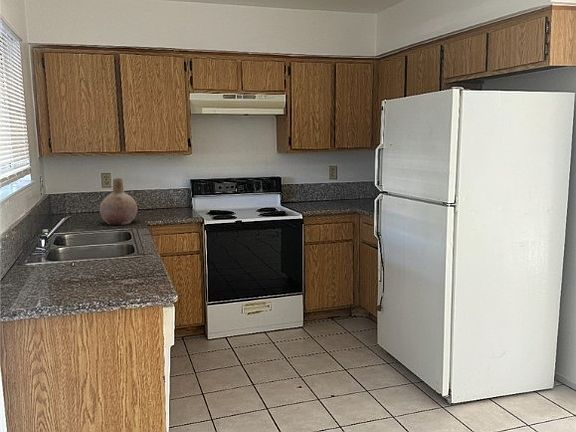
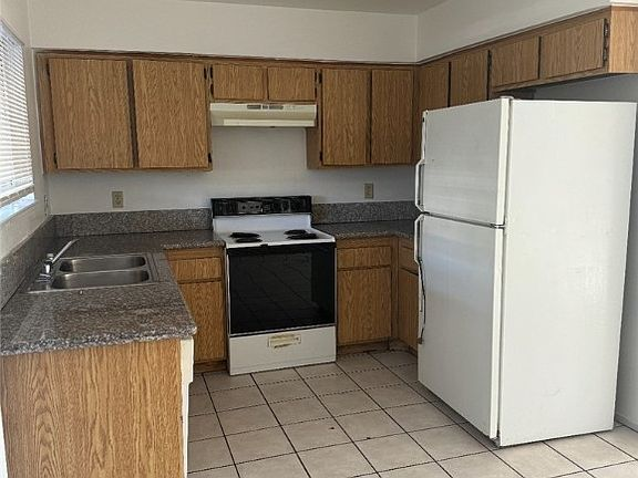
- vase [99,177,138,226]
